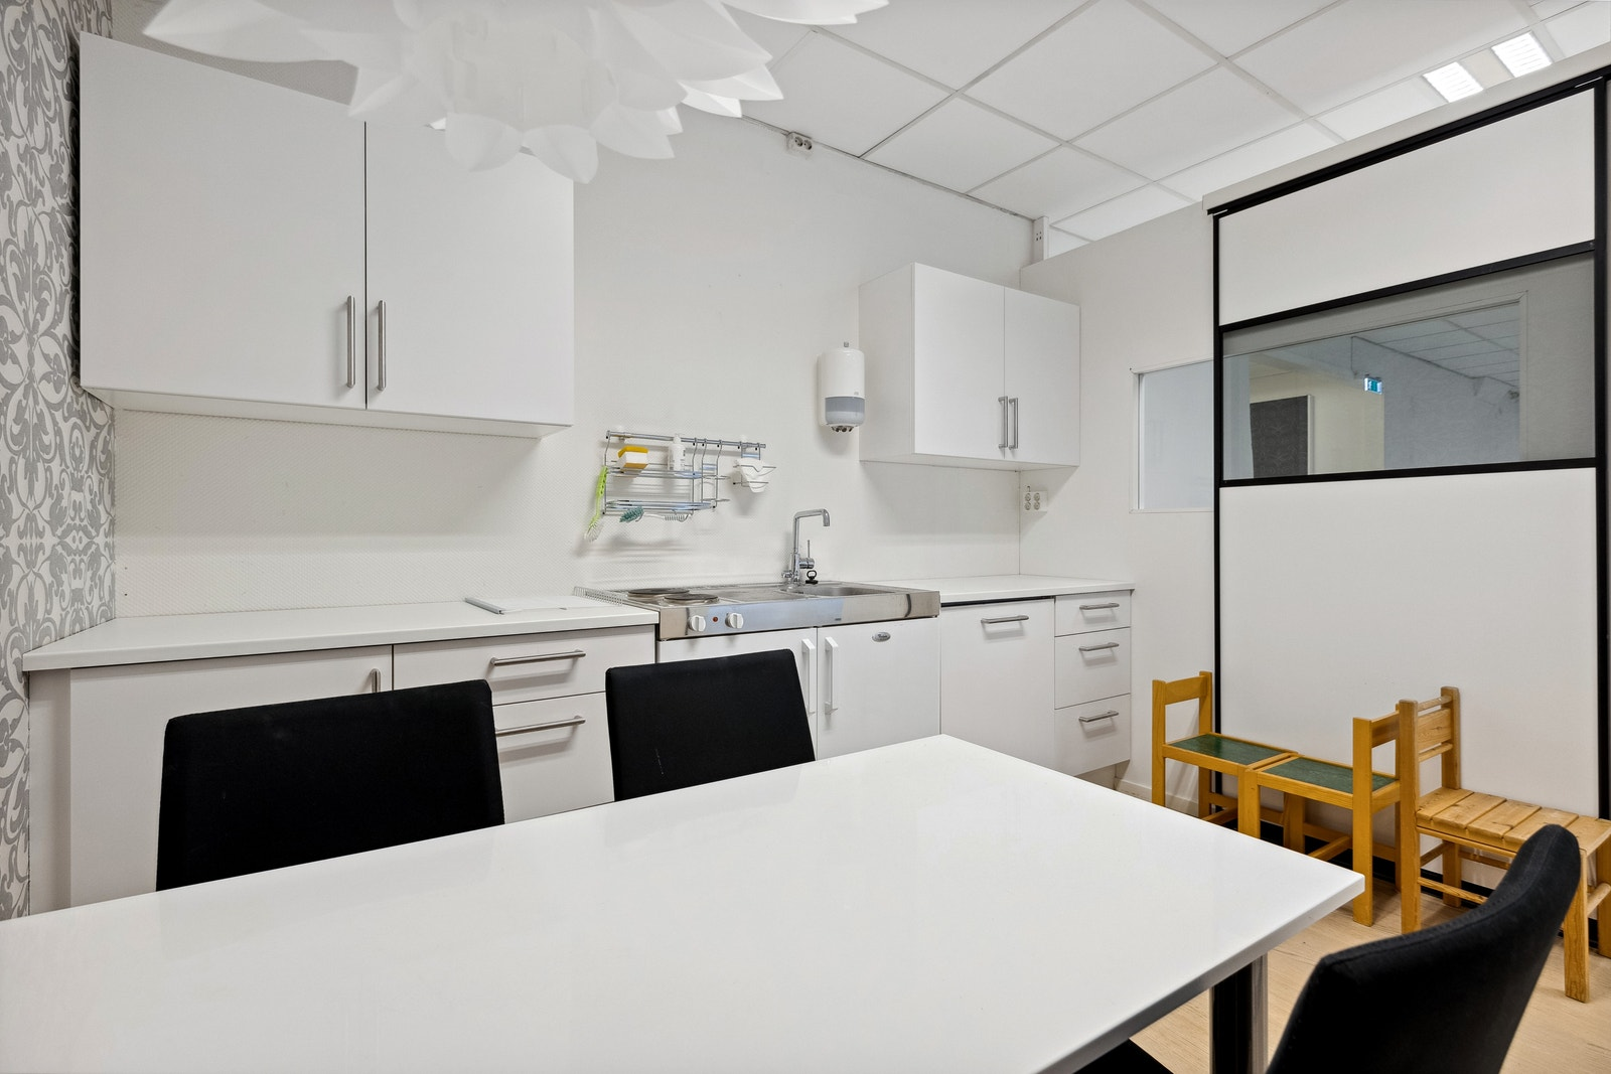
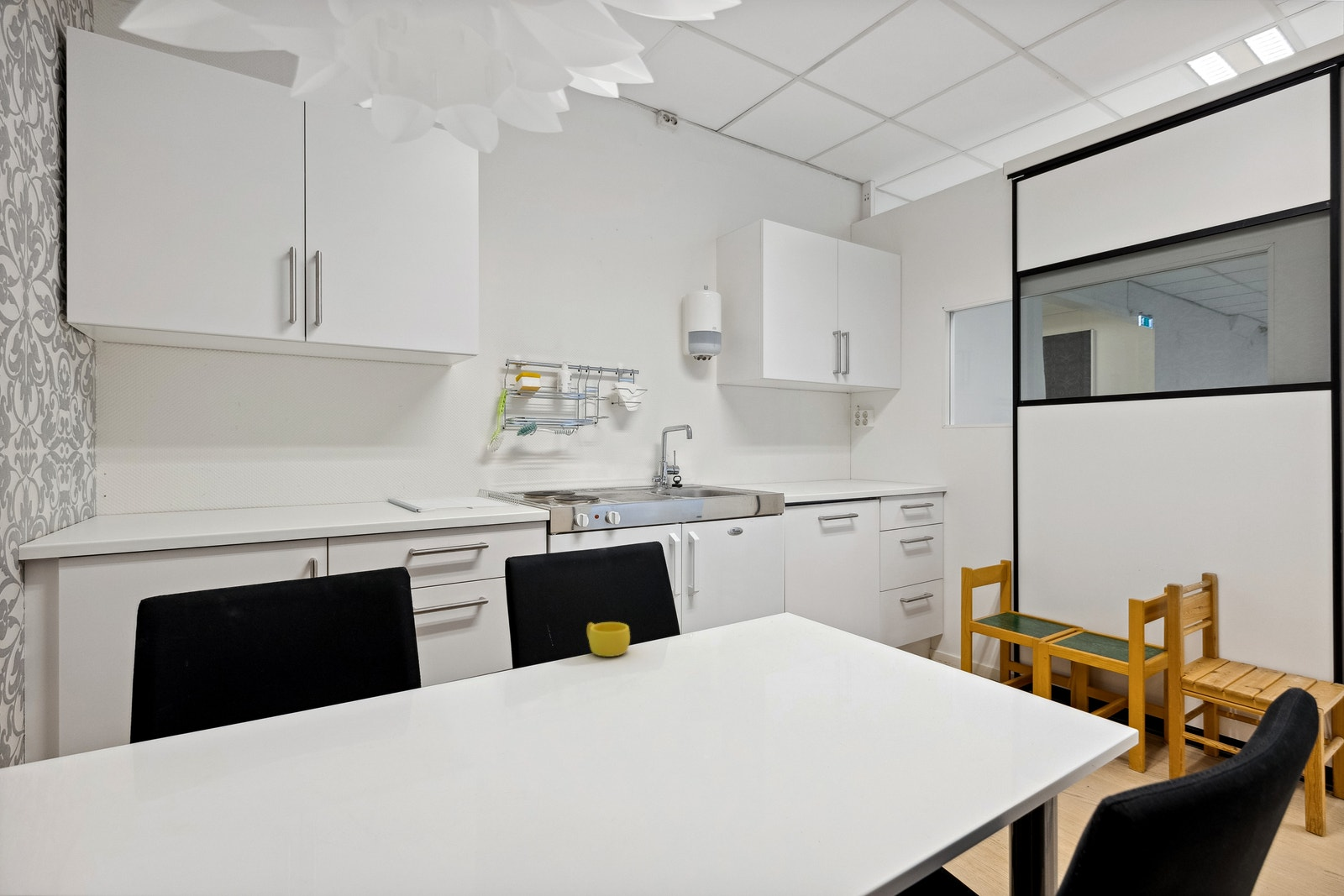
+ cup [586,621,631,658]
